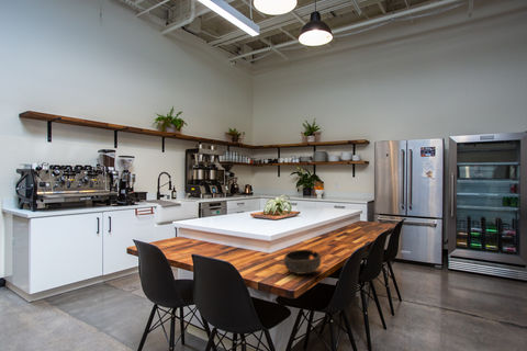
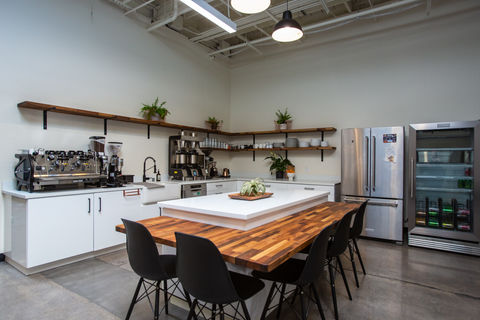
- bowl [283,249,323,275]
